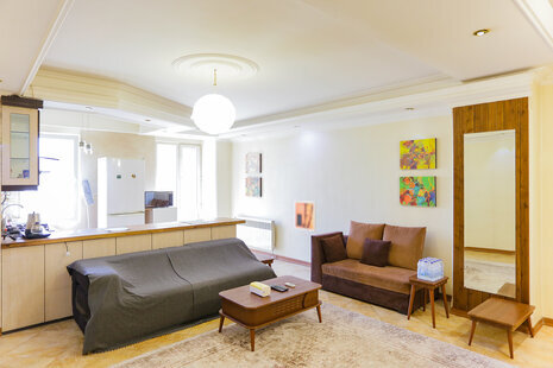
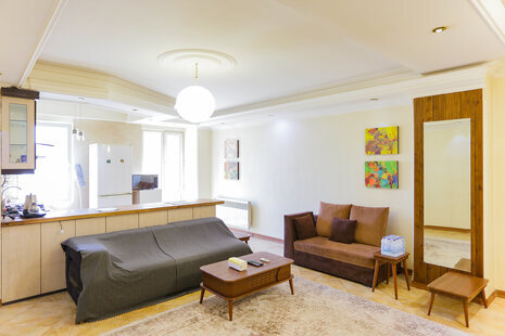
- wall art [294,199,318,233]
